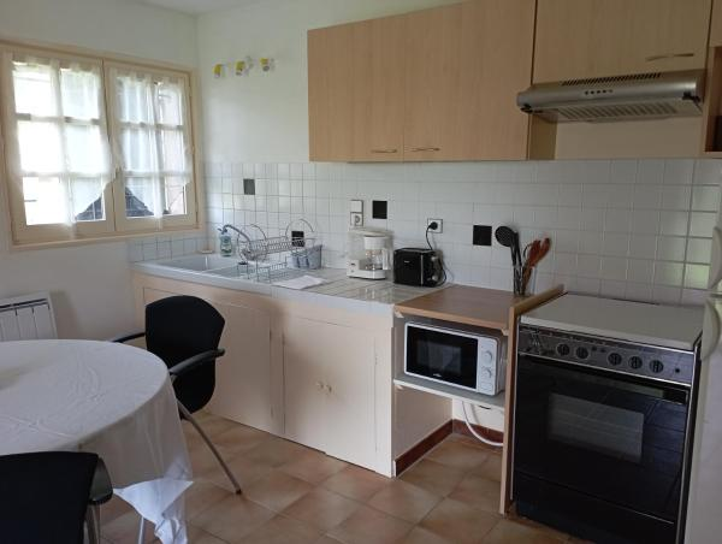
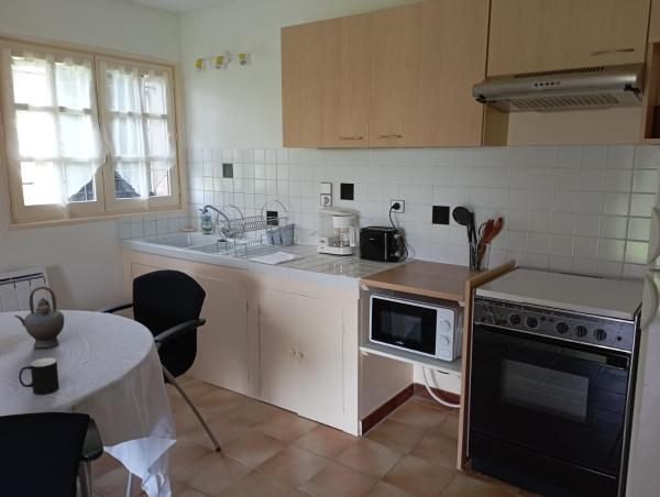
+ teapot [13,285,65,349]
+ cup [18,357,61,396]
